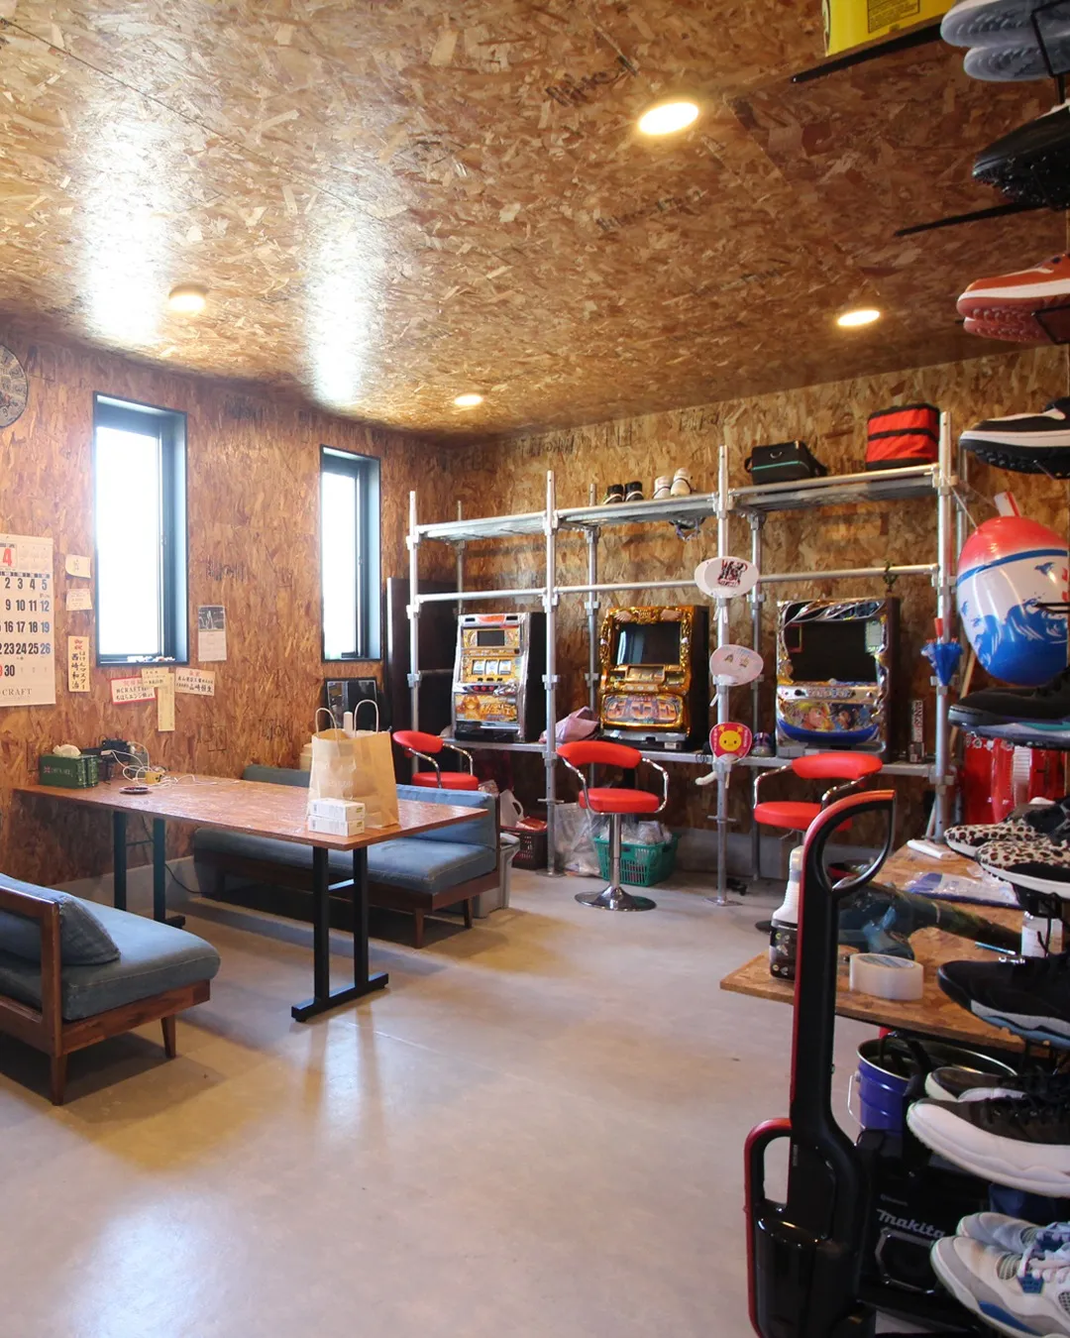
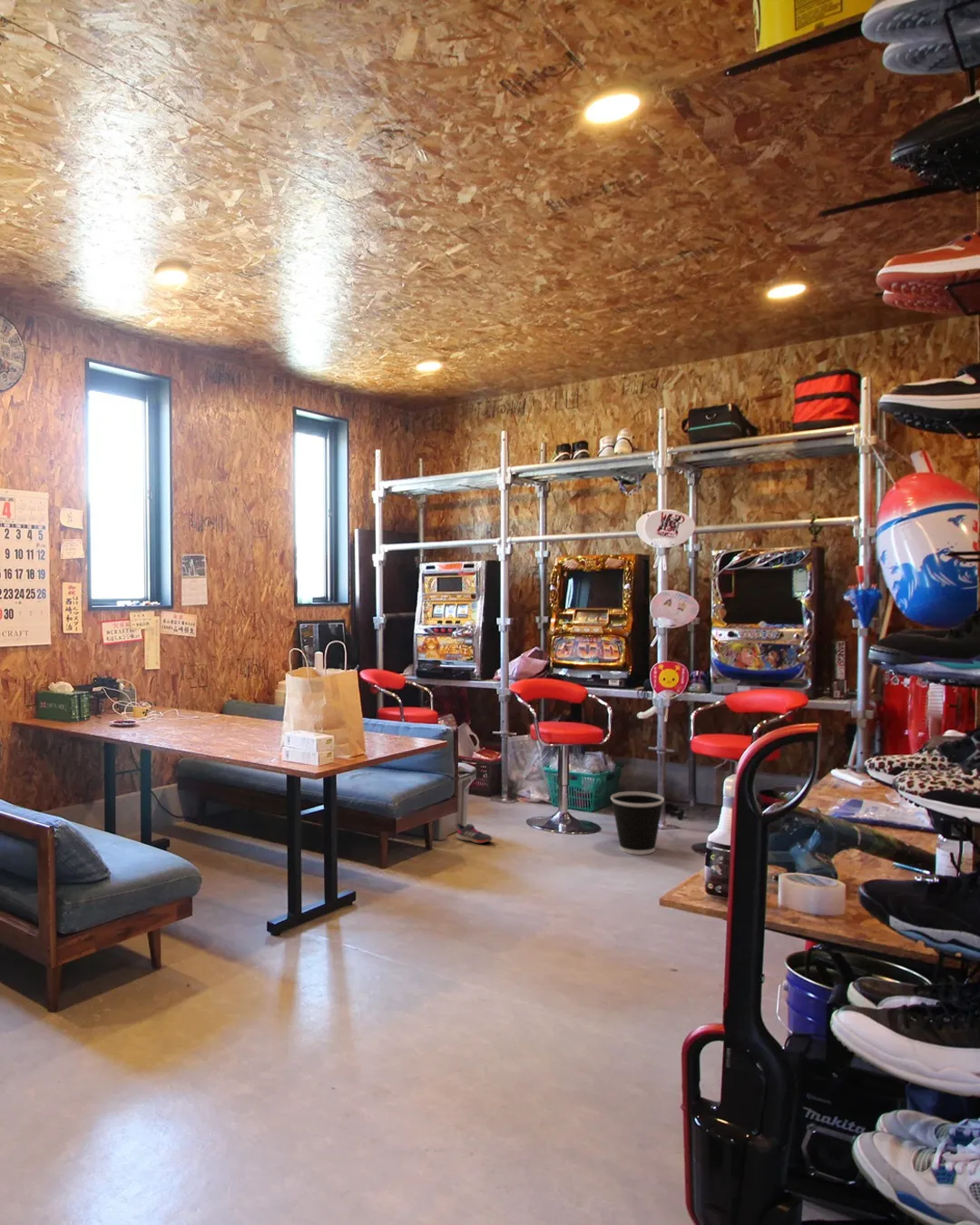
+ shoe [456,822,494,844]
+ wastebasket [610,790,665,856]
